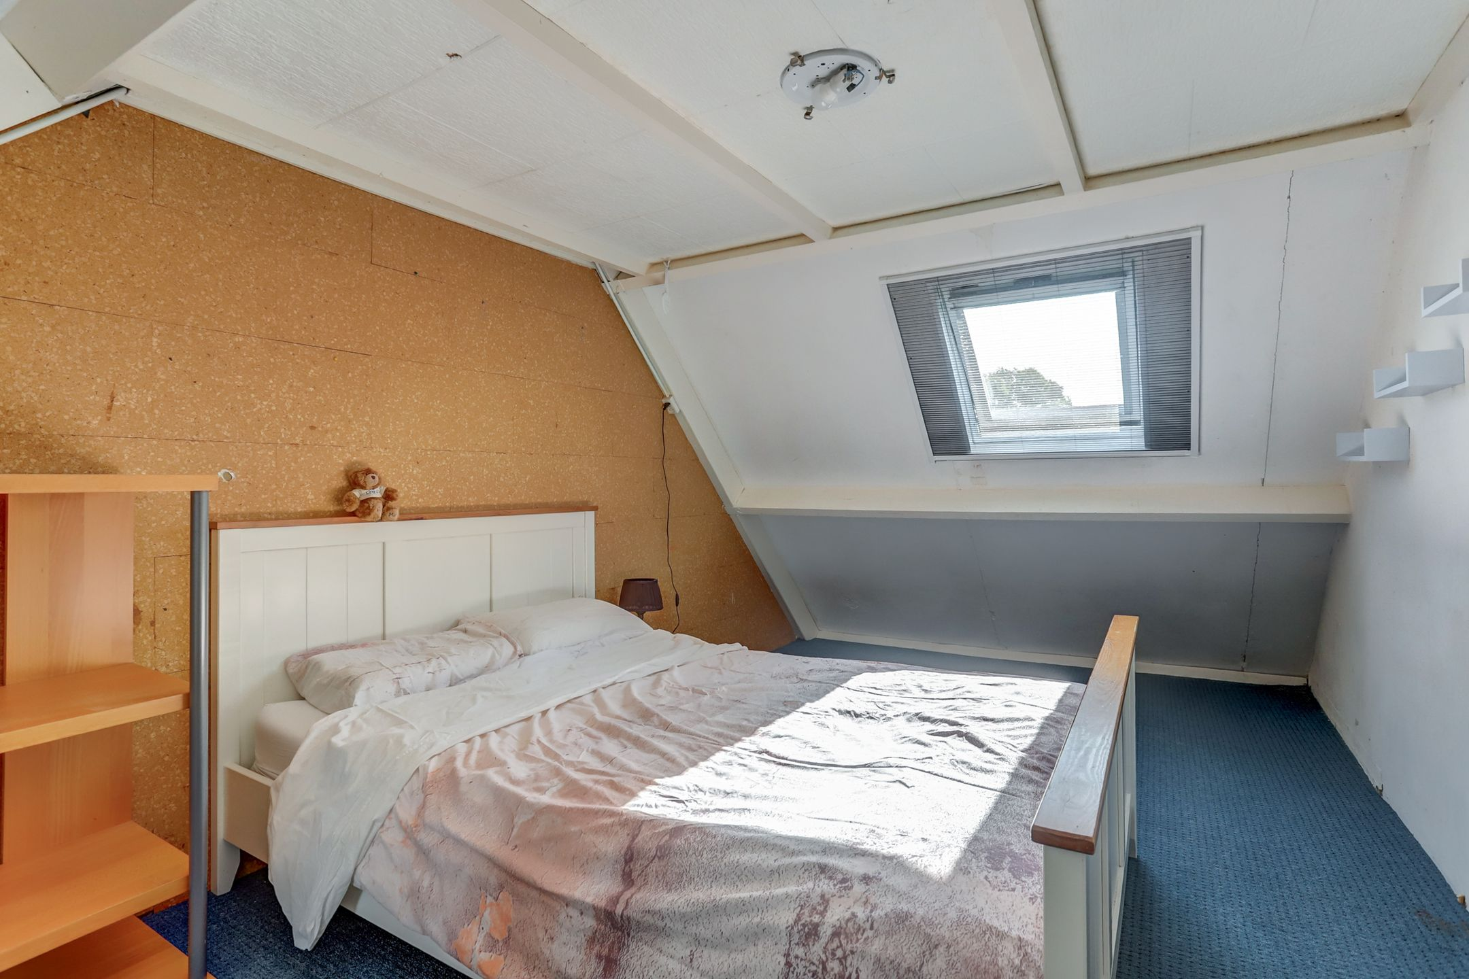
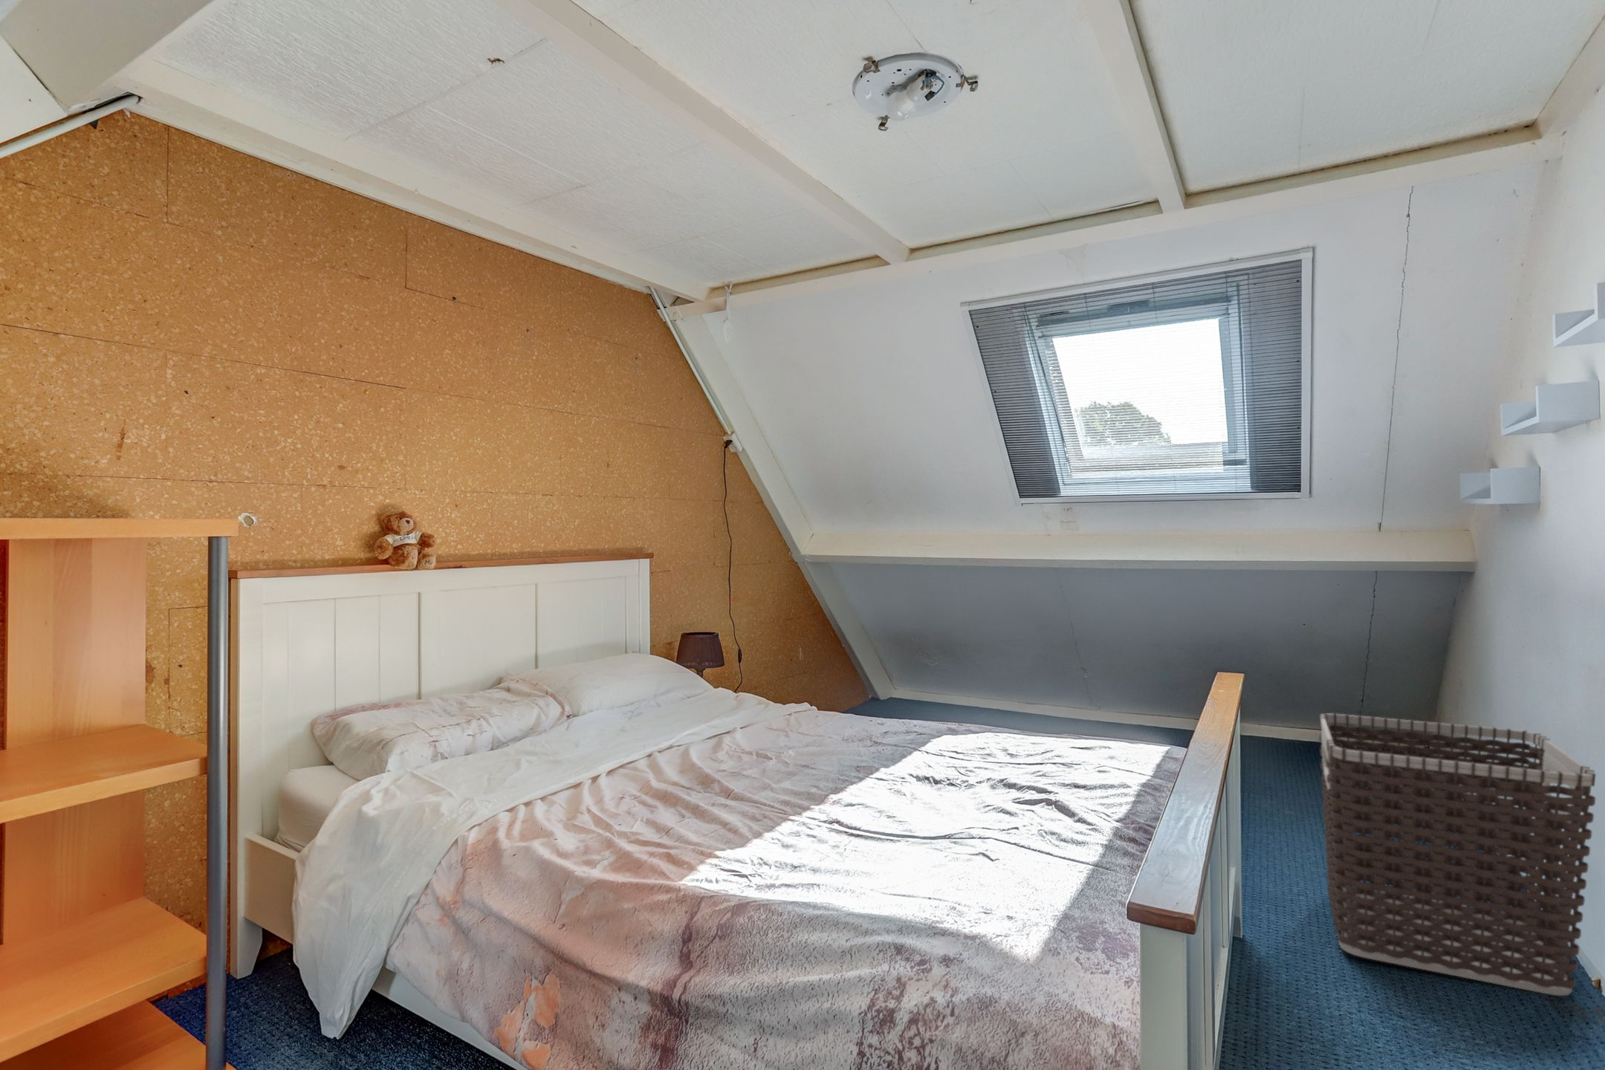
+ clothes hamper [1318,712,1597,996]
